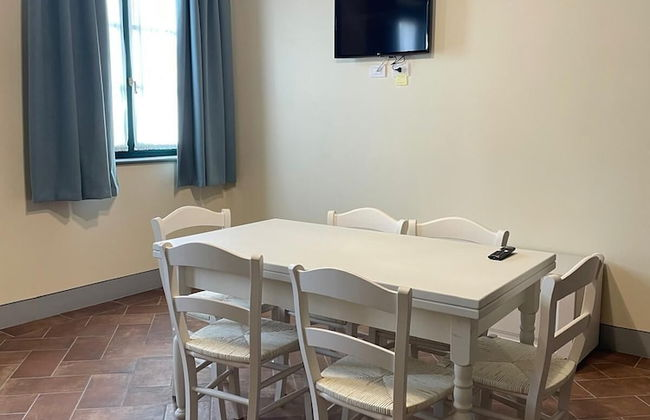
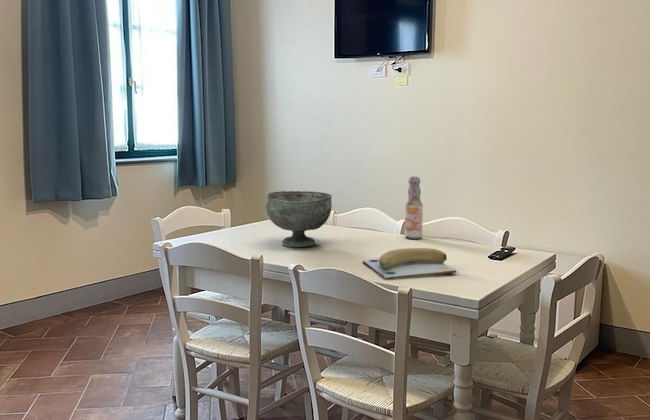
+ decorative bowl [265,190,333,248]
+ bottle [404,176,424,240]
+ banana [362,247,457,280]
